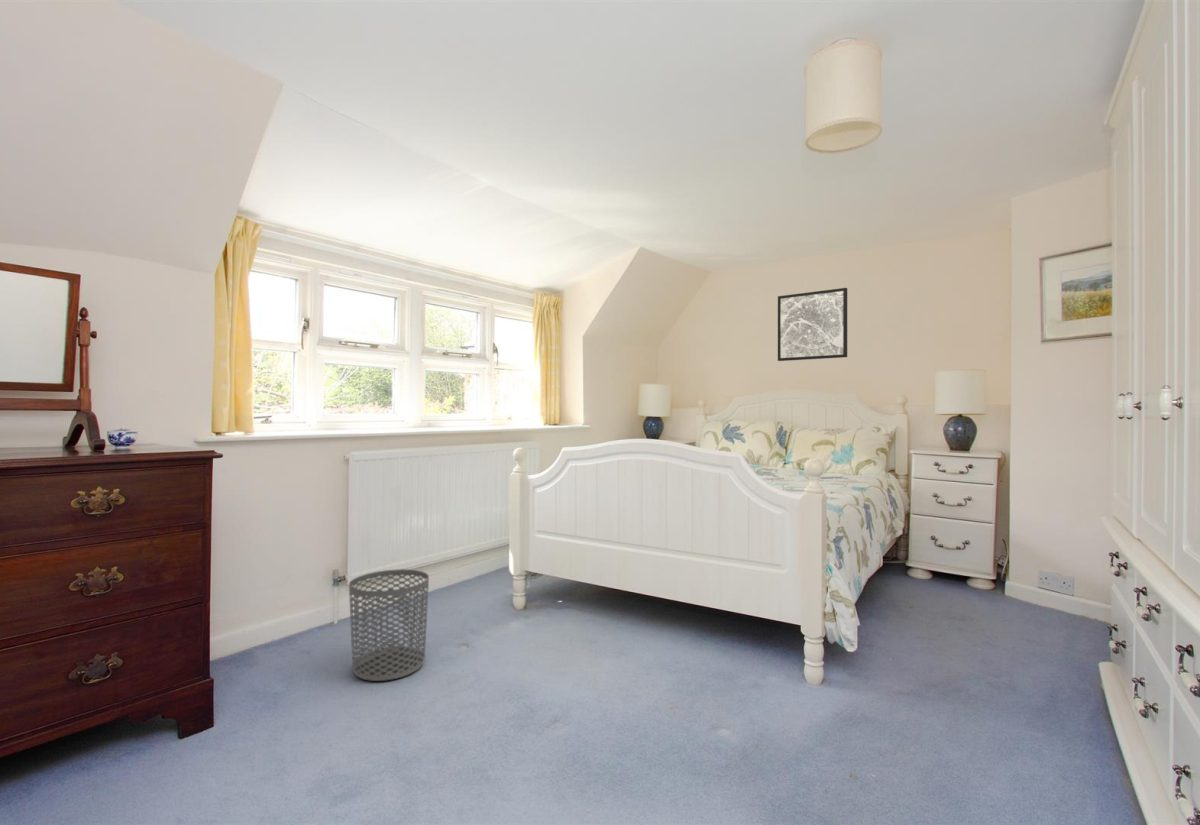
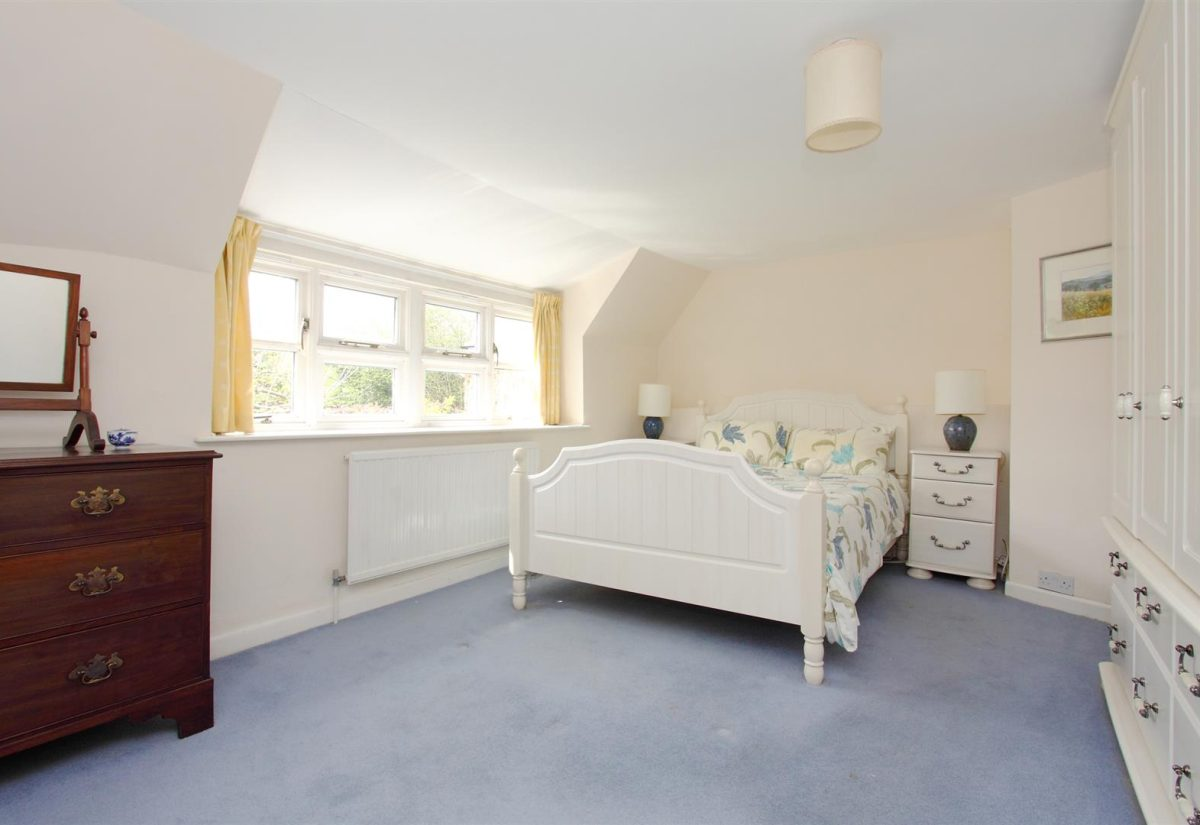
- wall art [777,287,848,362]
- waste bin [348,568,430,682]
